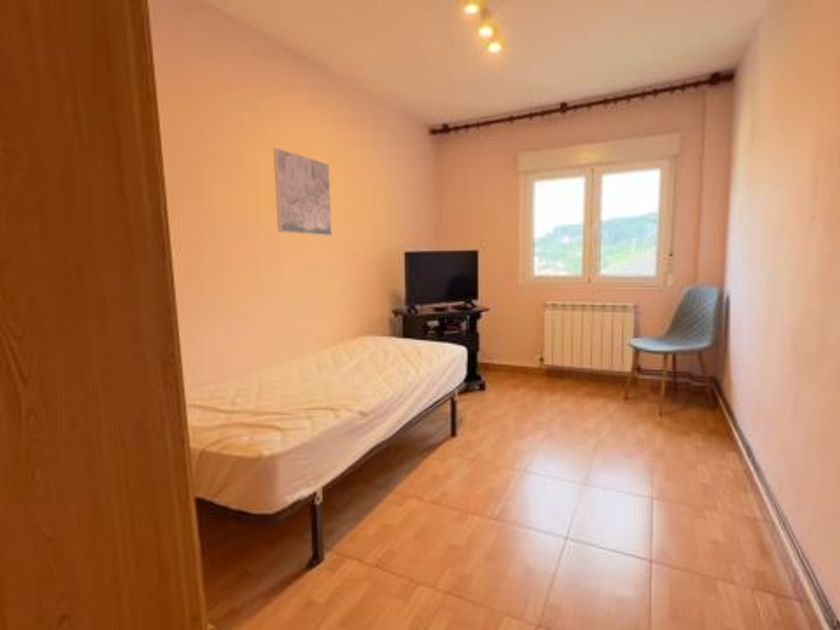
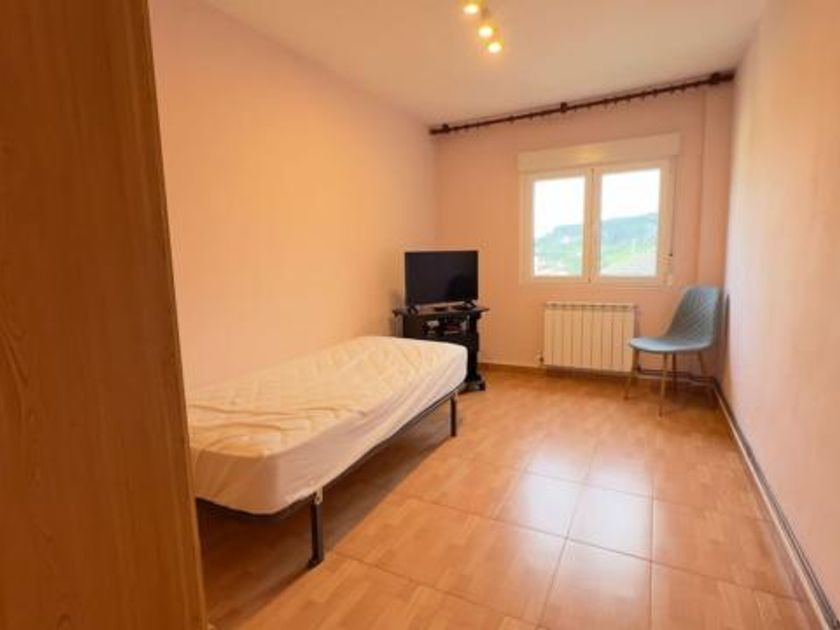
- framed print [273,147,333,237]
